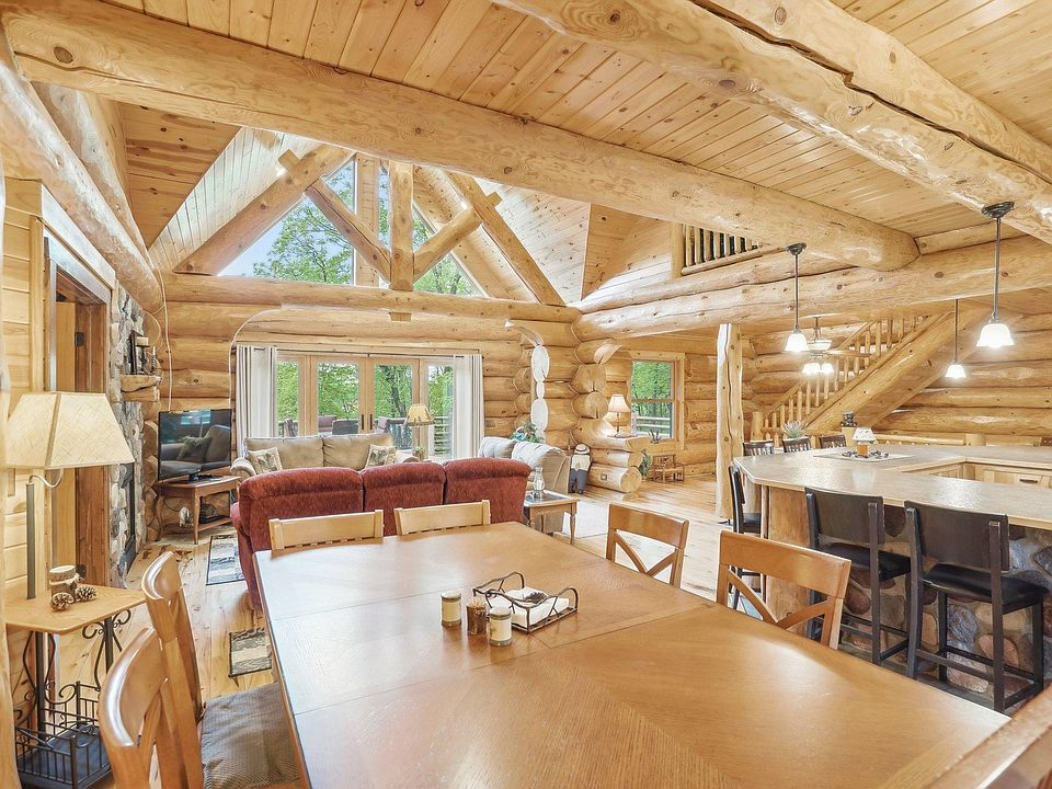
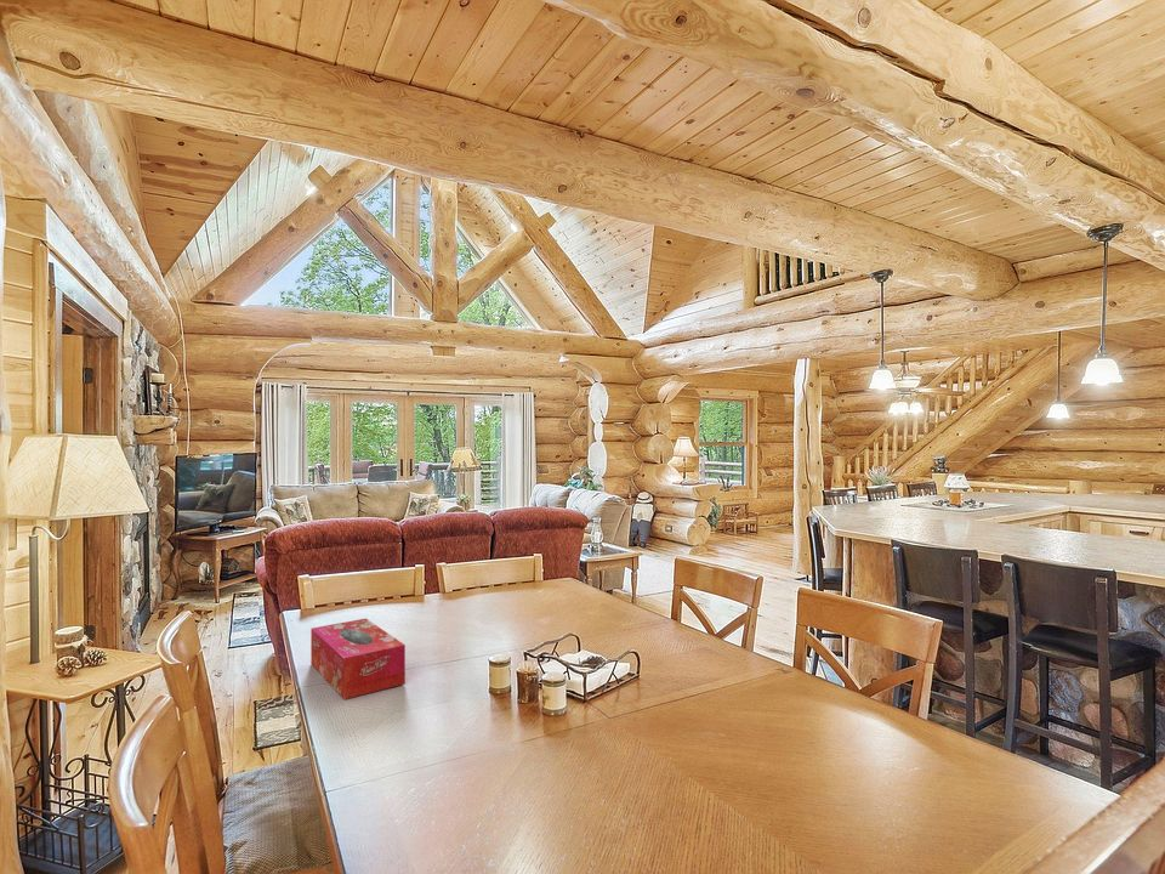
+ tissue box [309,618,407,700]
